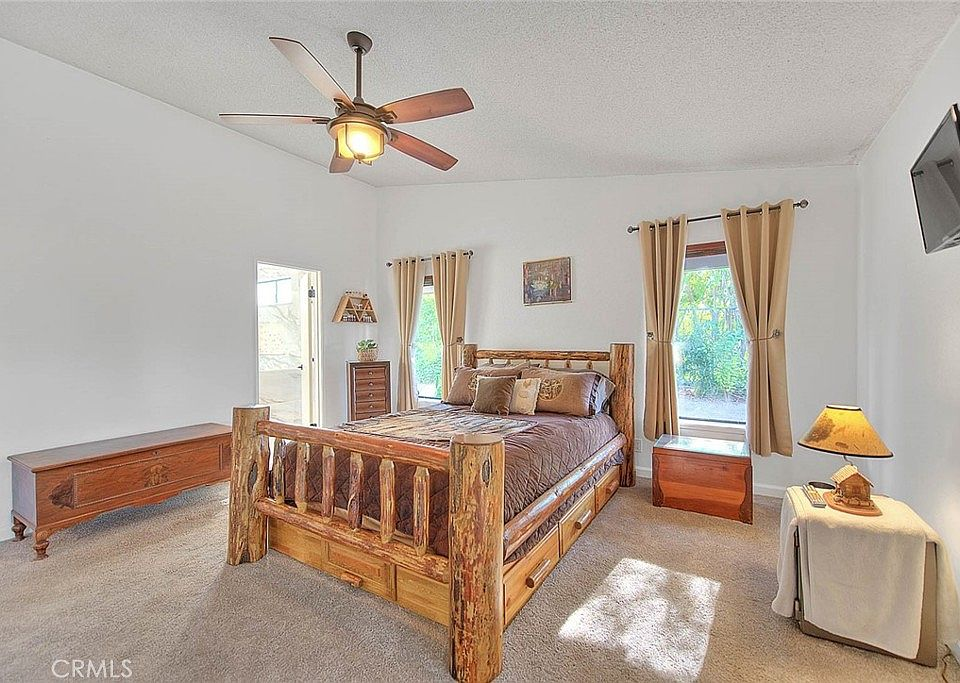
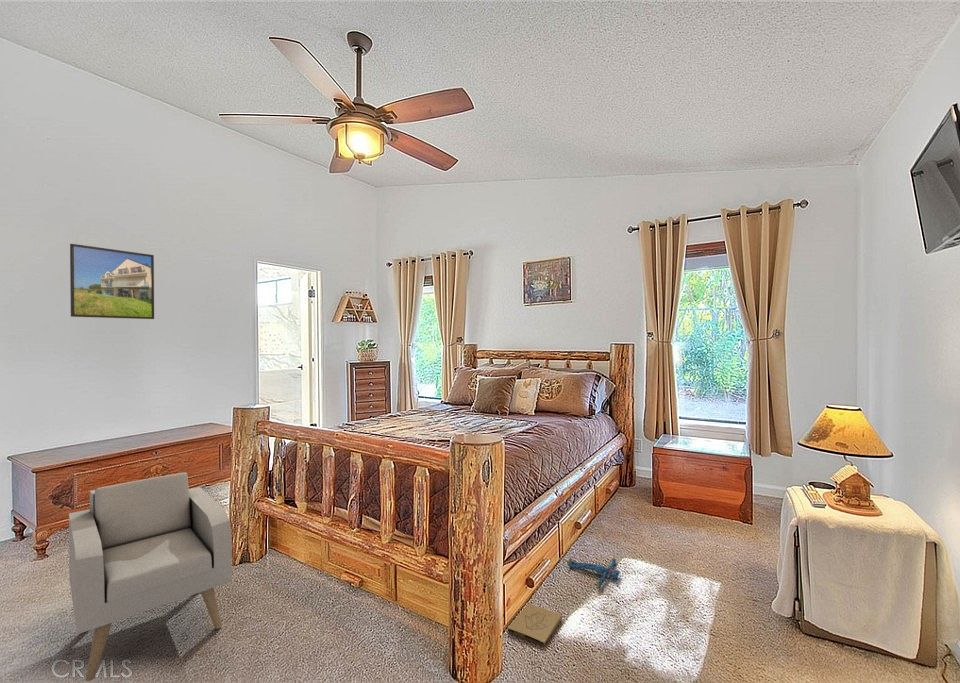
+ box [507,603,563,647]
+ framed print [69,243,155,320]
+ plush toy [566,556,621,590]
+ armchair [68,472,233,682]
